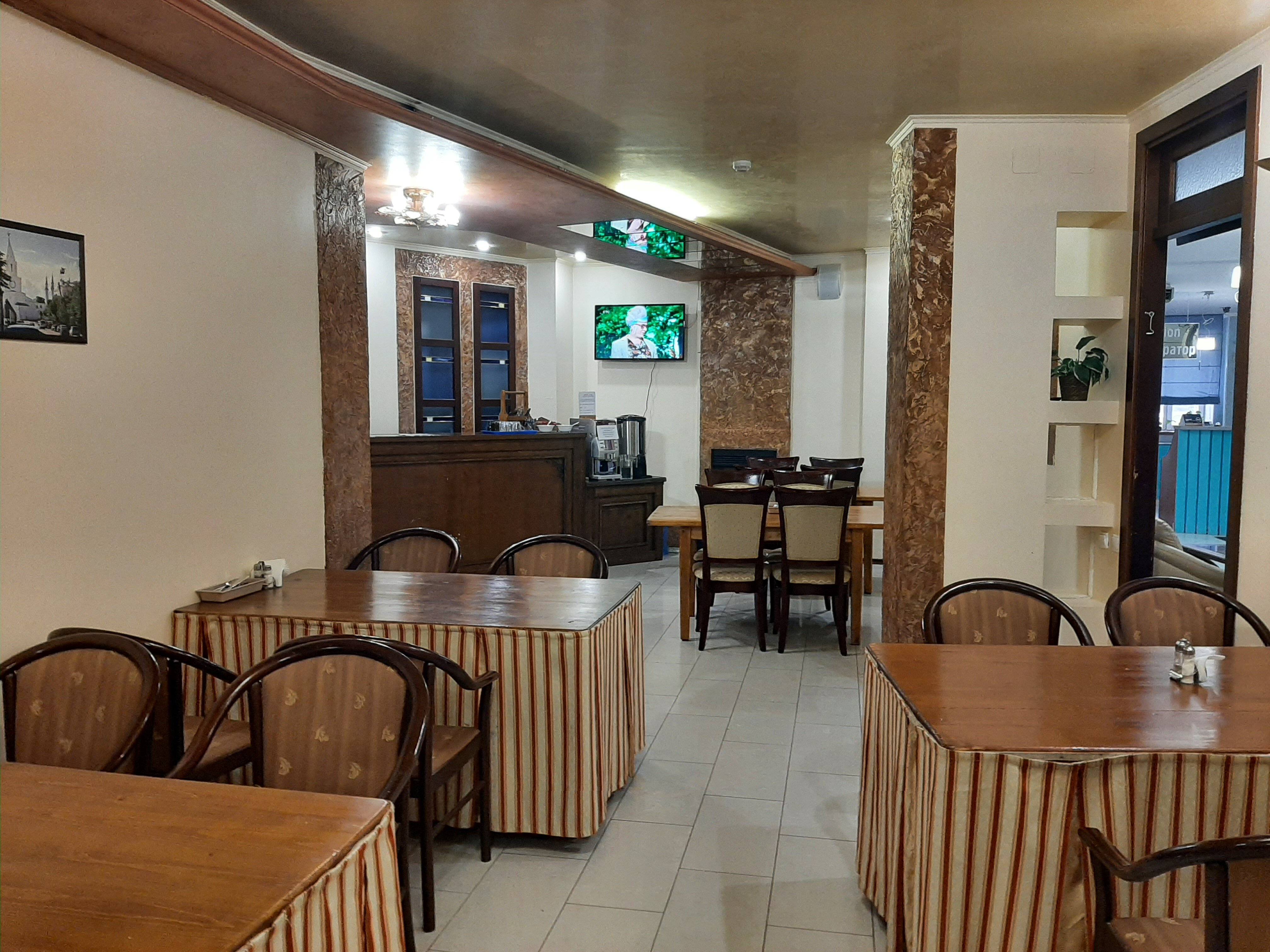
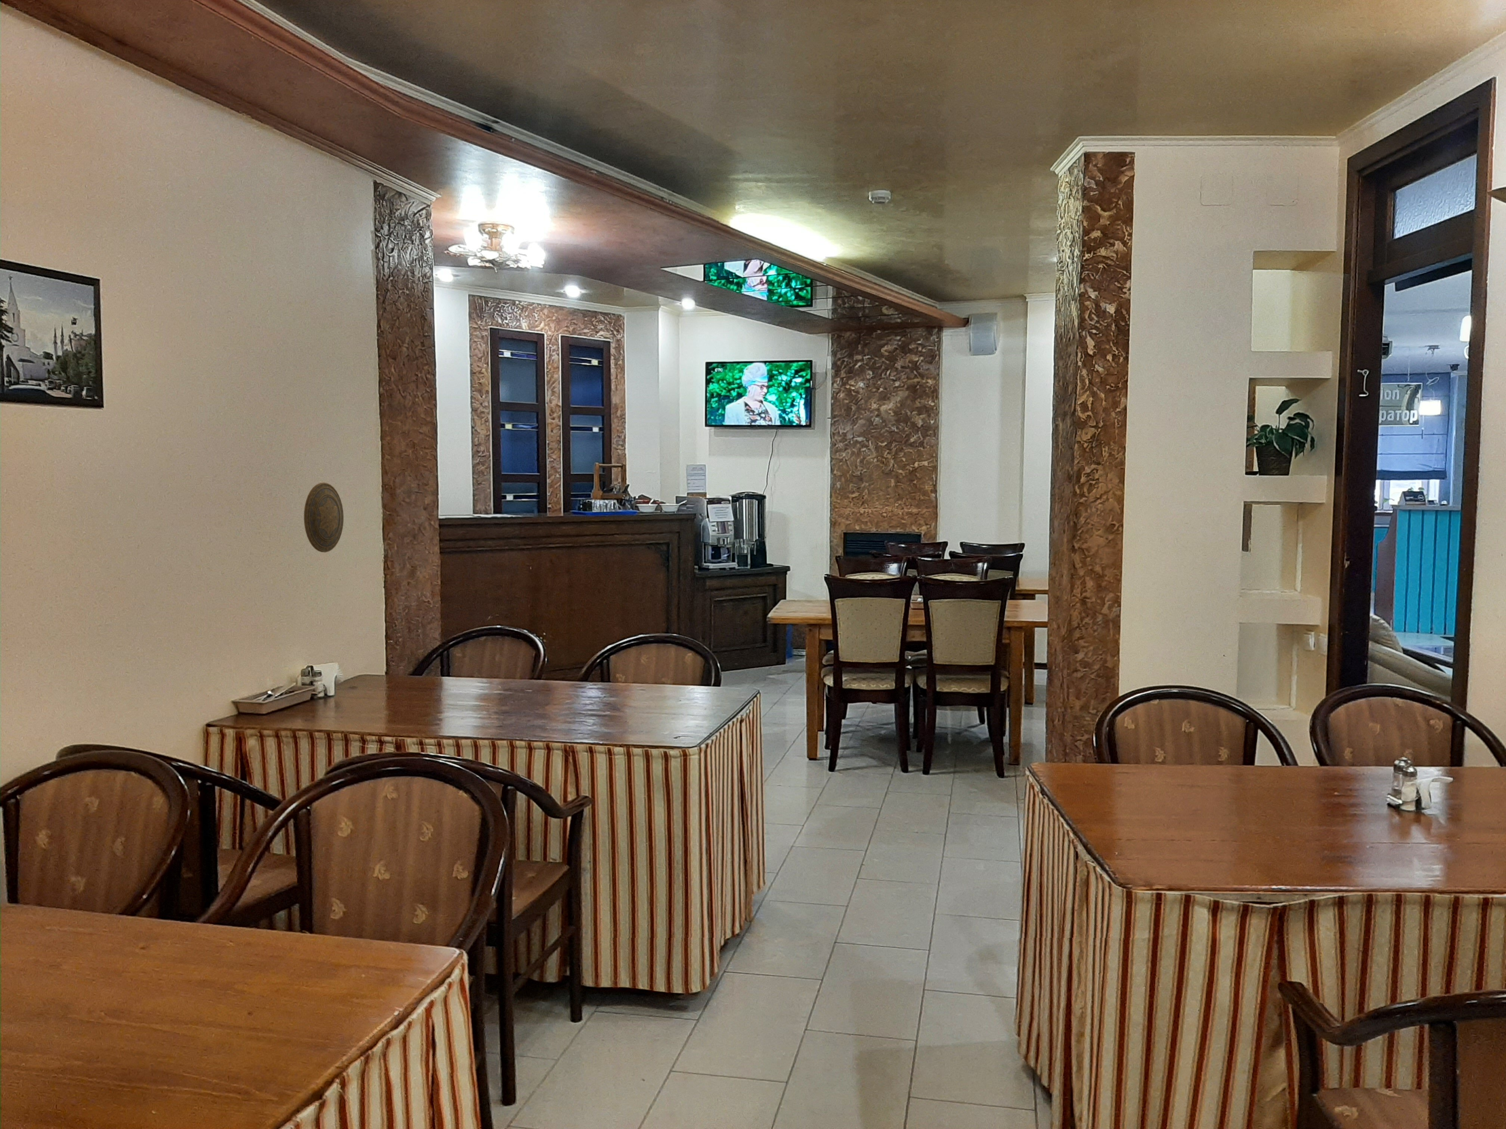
+ decorative plate [304,481,344,553]
